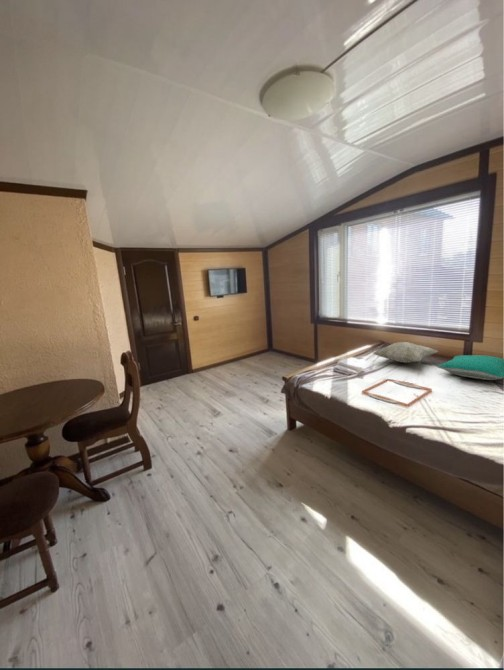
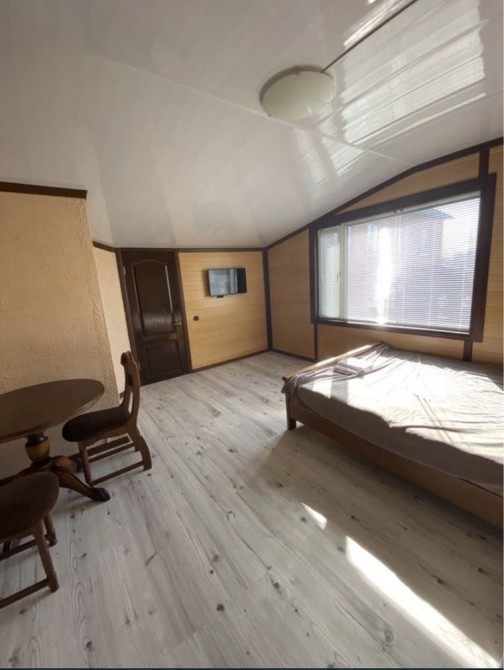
- serving tray [361,378,433,408]
- decorative pillow [372,341,439,364]
- pillow [437,354,504,381]
